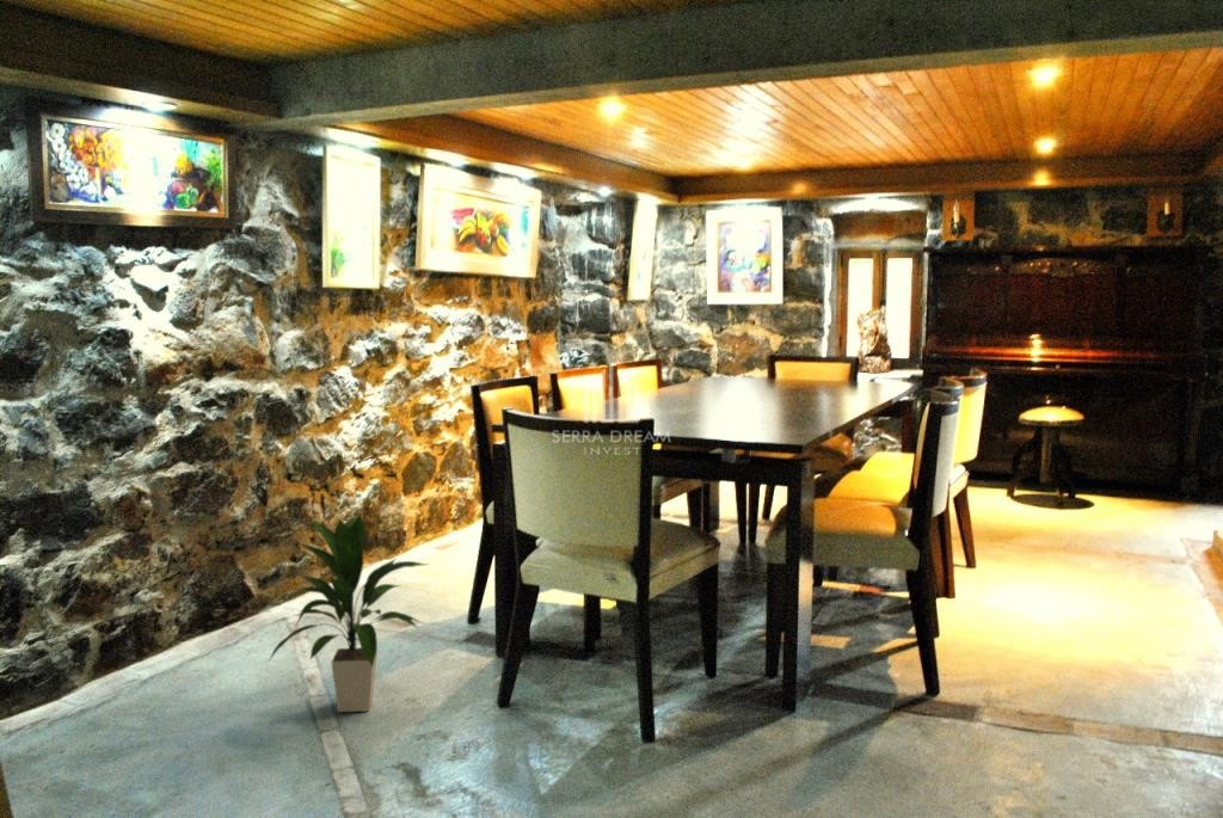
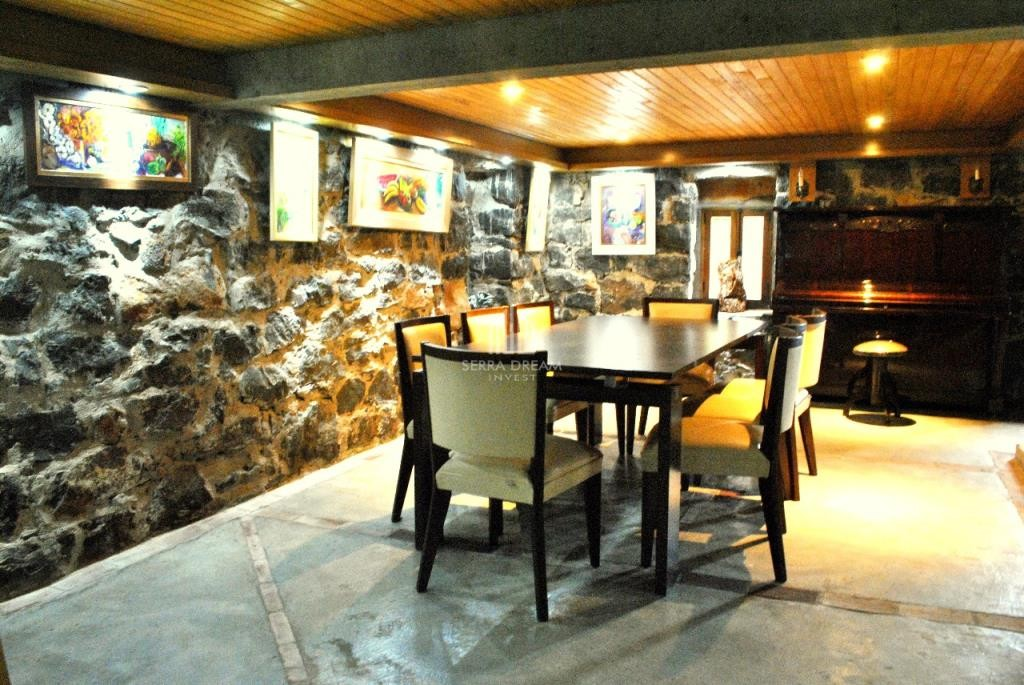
- indoor plant [266,512,431,713]
